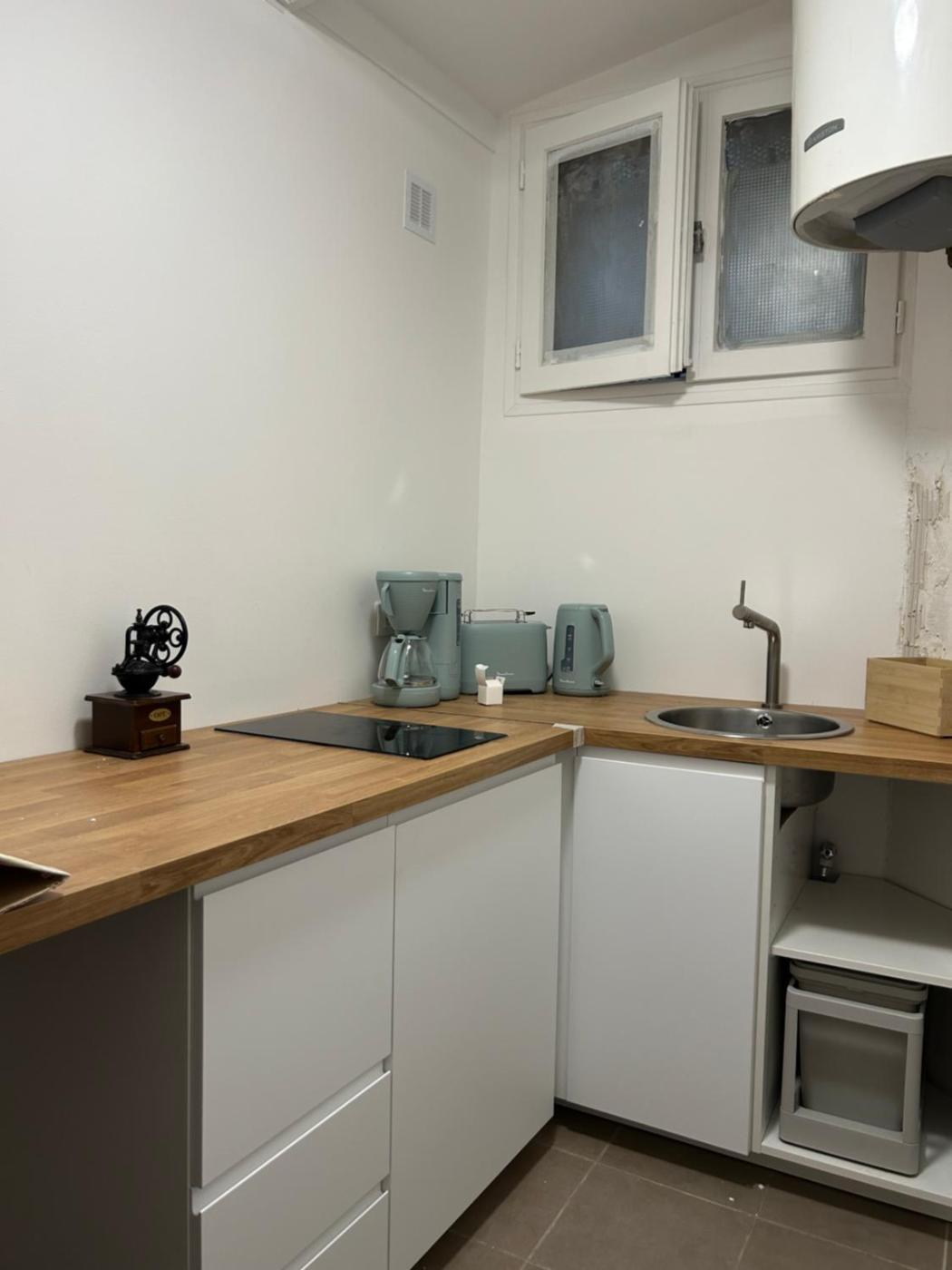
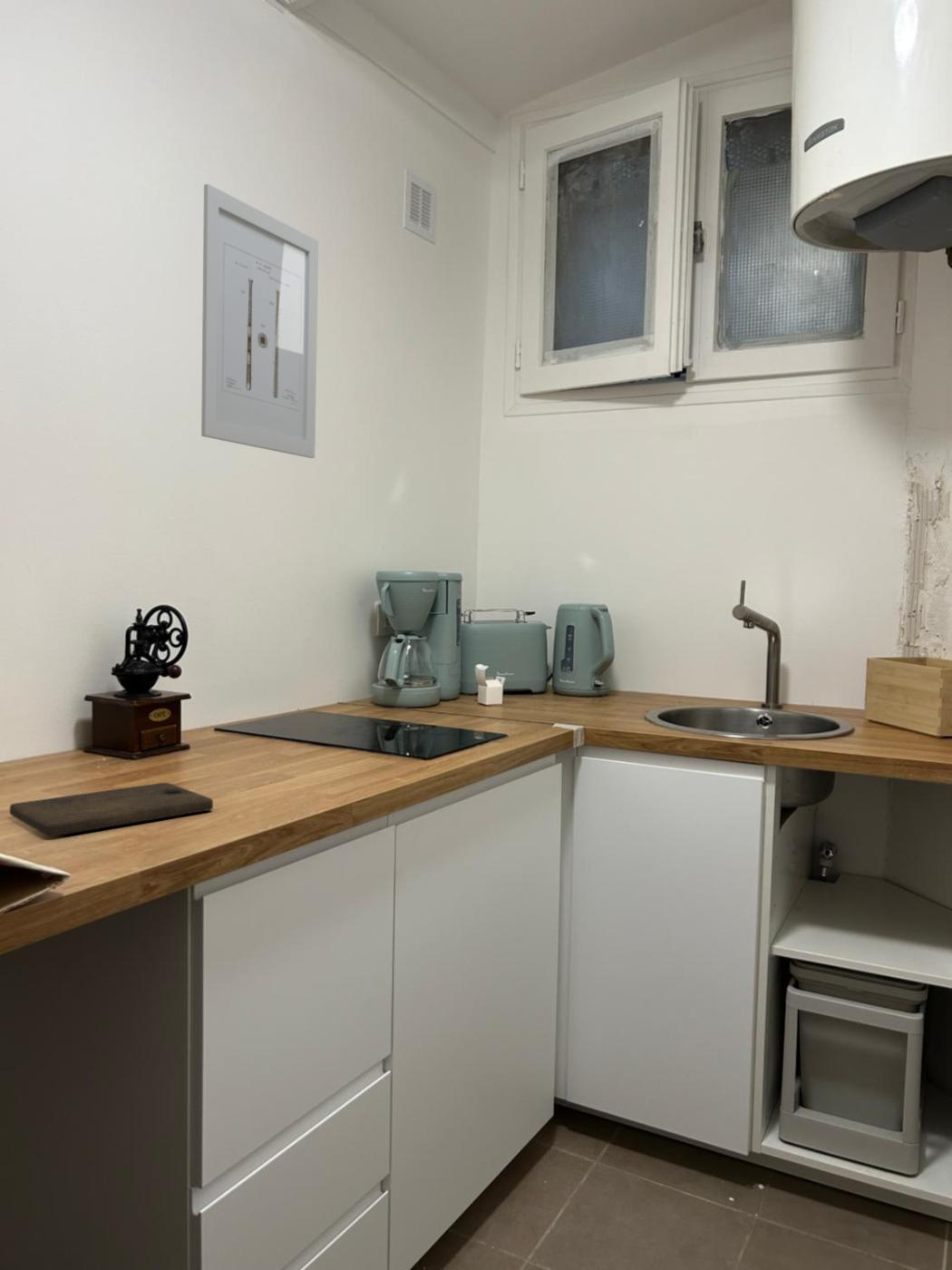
+ wall art [200,183,319,459]
+ cutting board [9,782,214,837]
